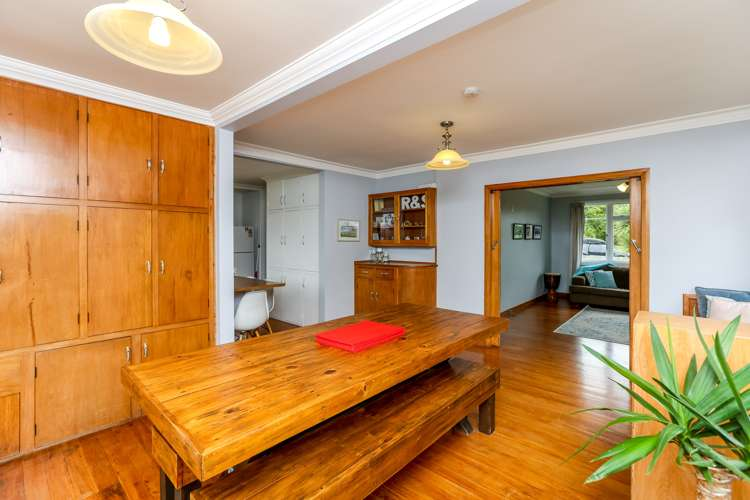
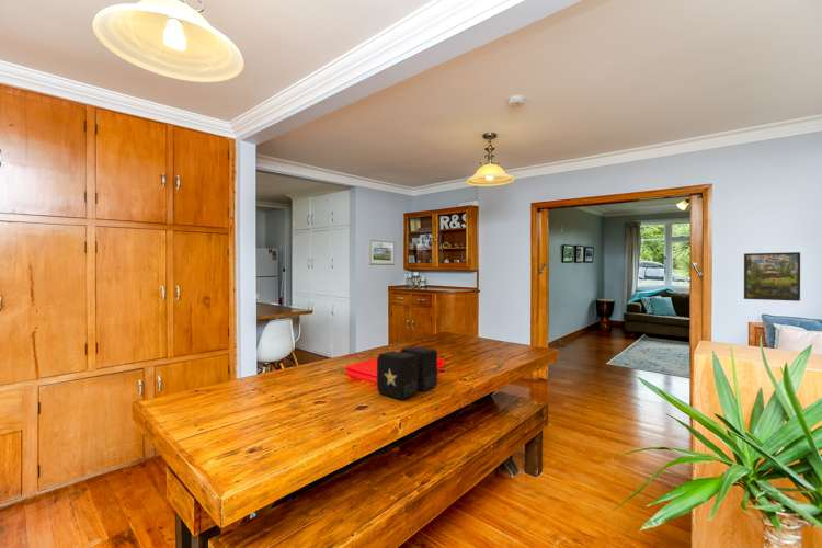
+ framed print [743,251,801,302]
+ speaker [376,345,438,401]
